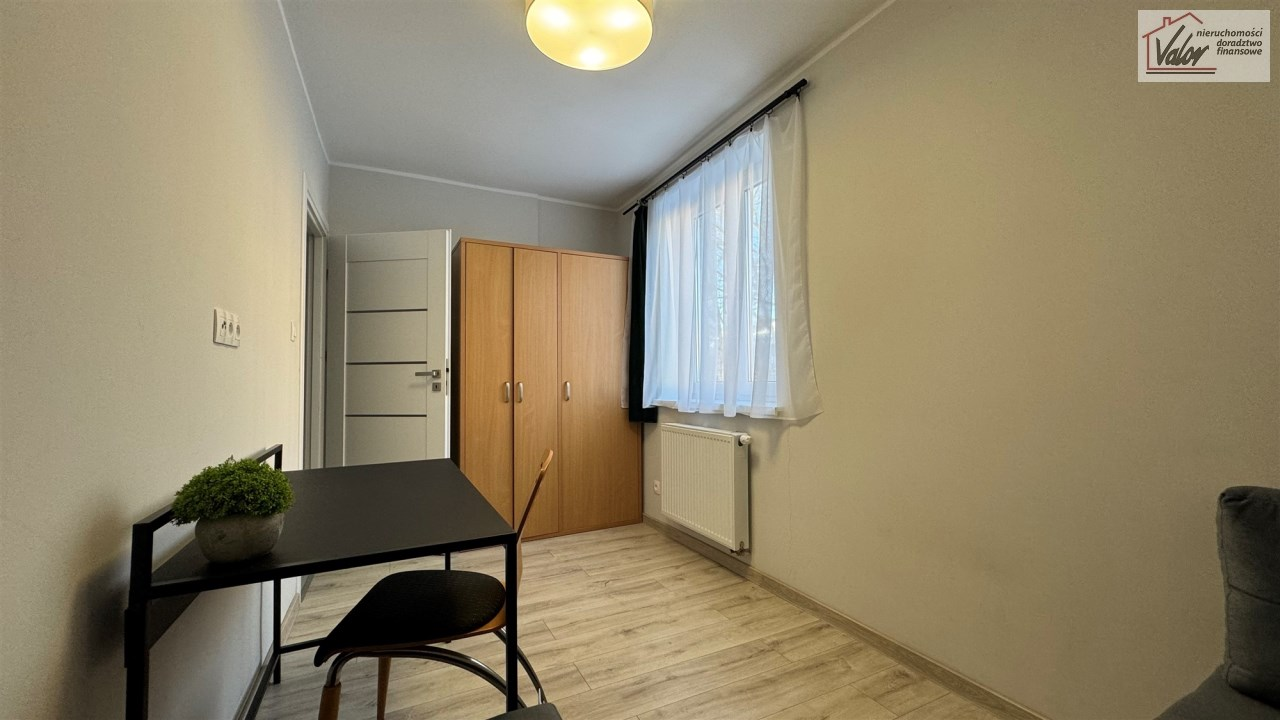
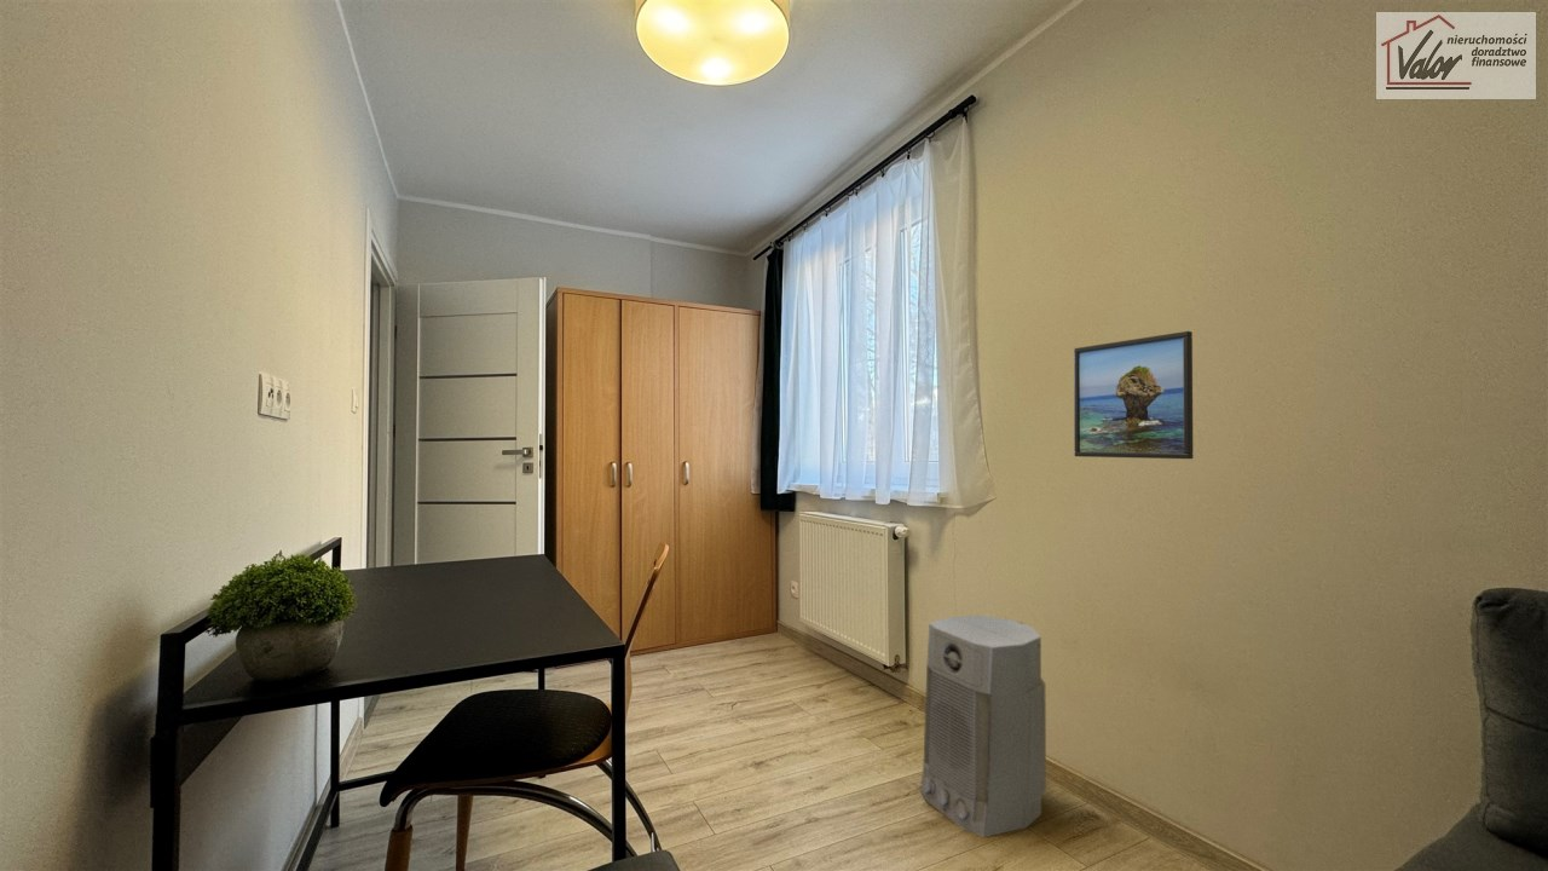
+ air purifier [919,615,1047,838]
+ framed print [1073,330,1195,460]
